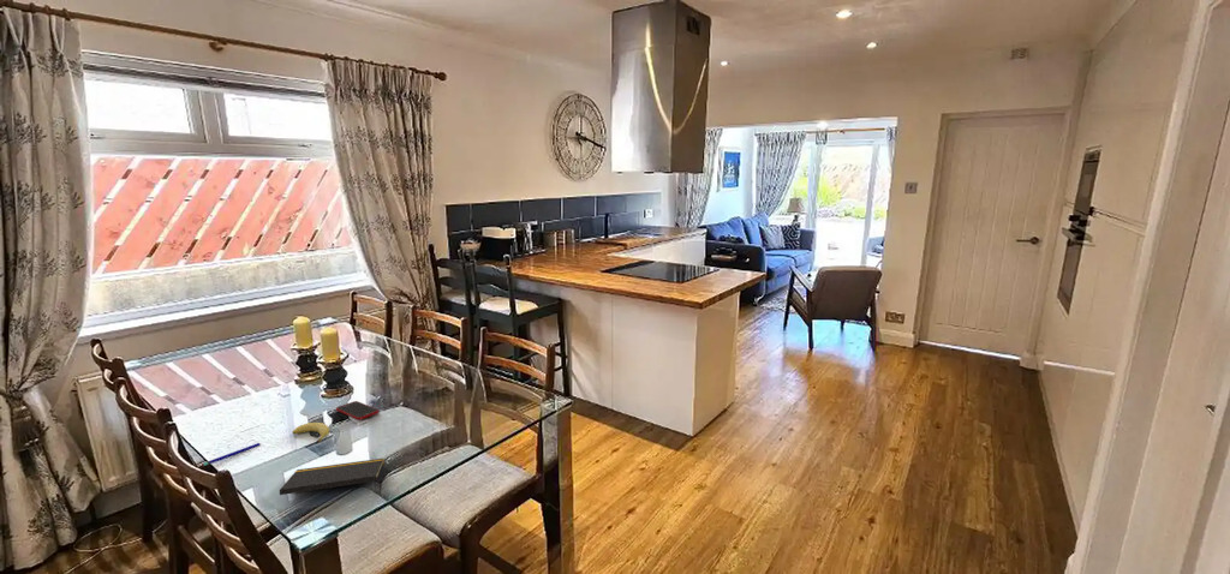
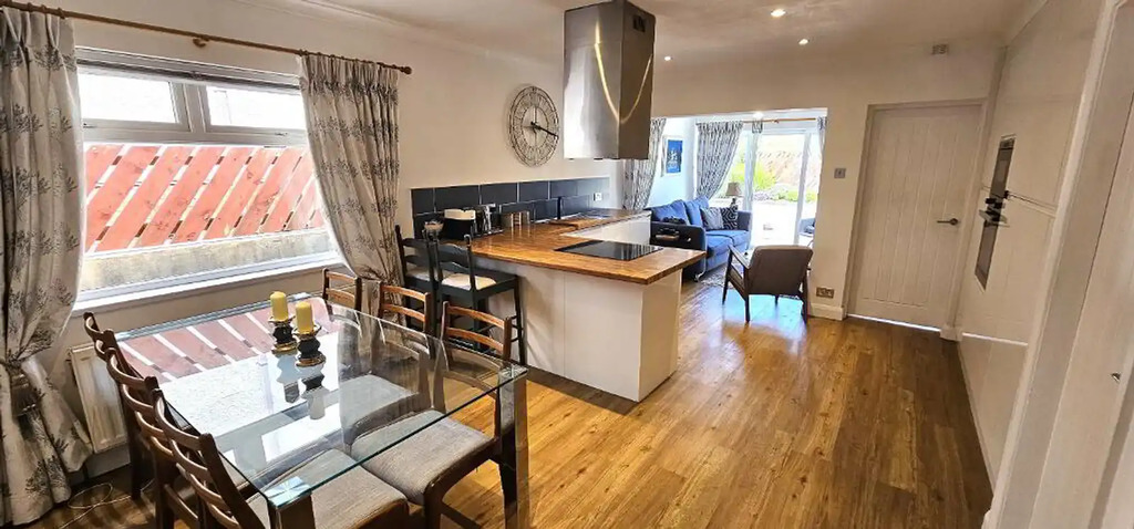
- cell phone [335,400,380,421]
- pen [201,442,261,467]
- fruit [292,421,330,444]
- notepad [279,458,384,496]
